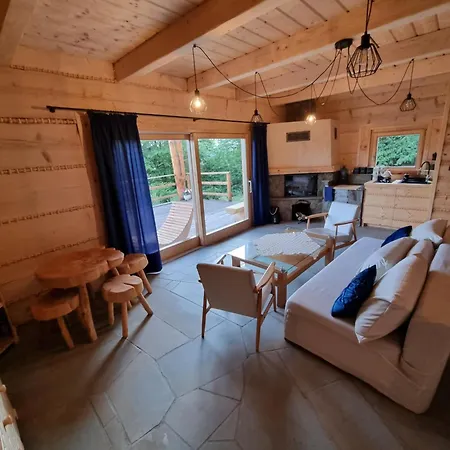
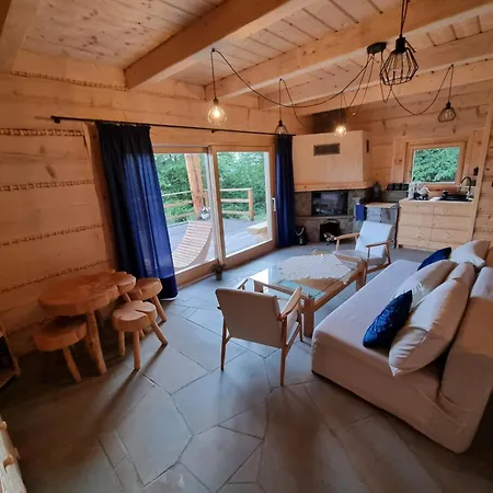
+ potted plant [207,262,229,282]
